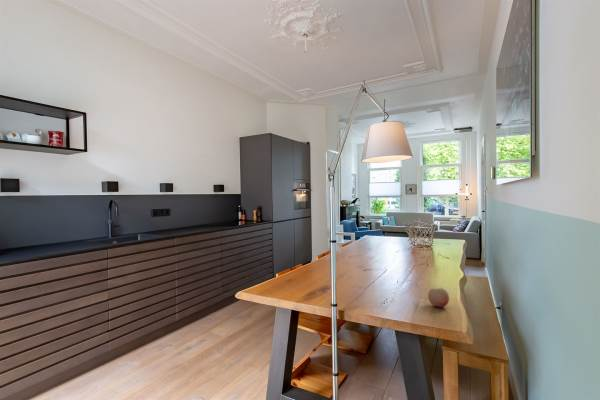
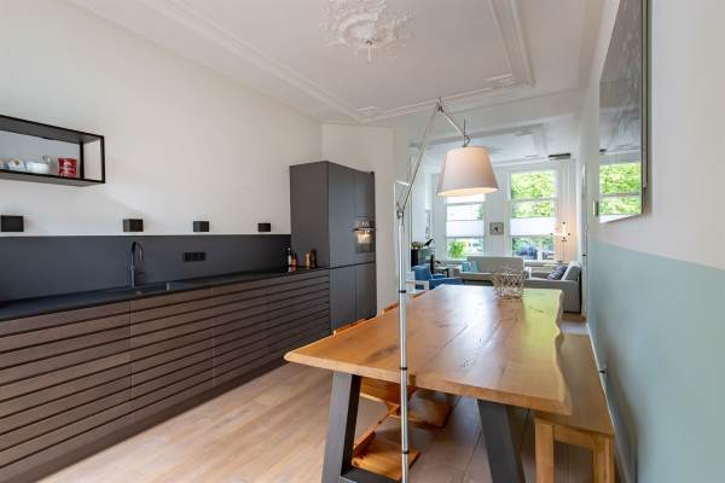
- fruit [427,287,450,308]
